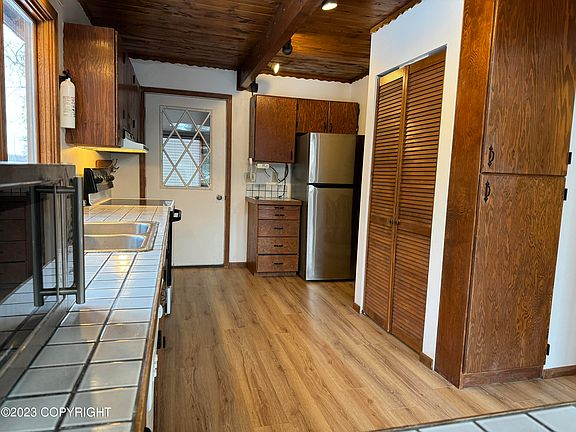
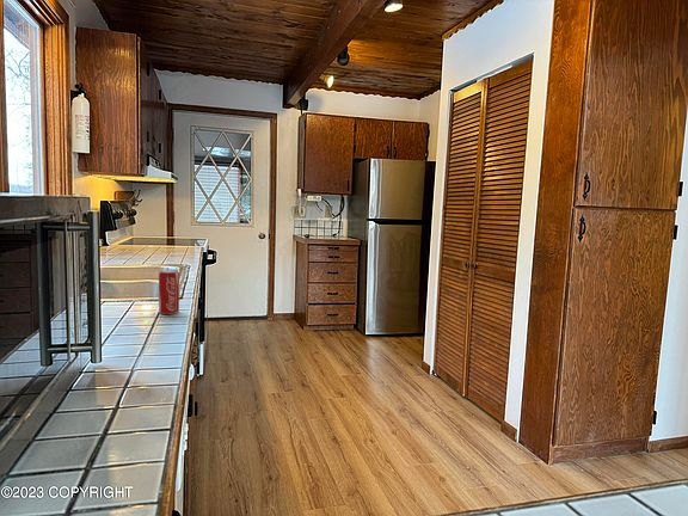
+ beverage can [158,269,180,315]
